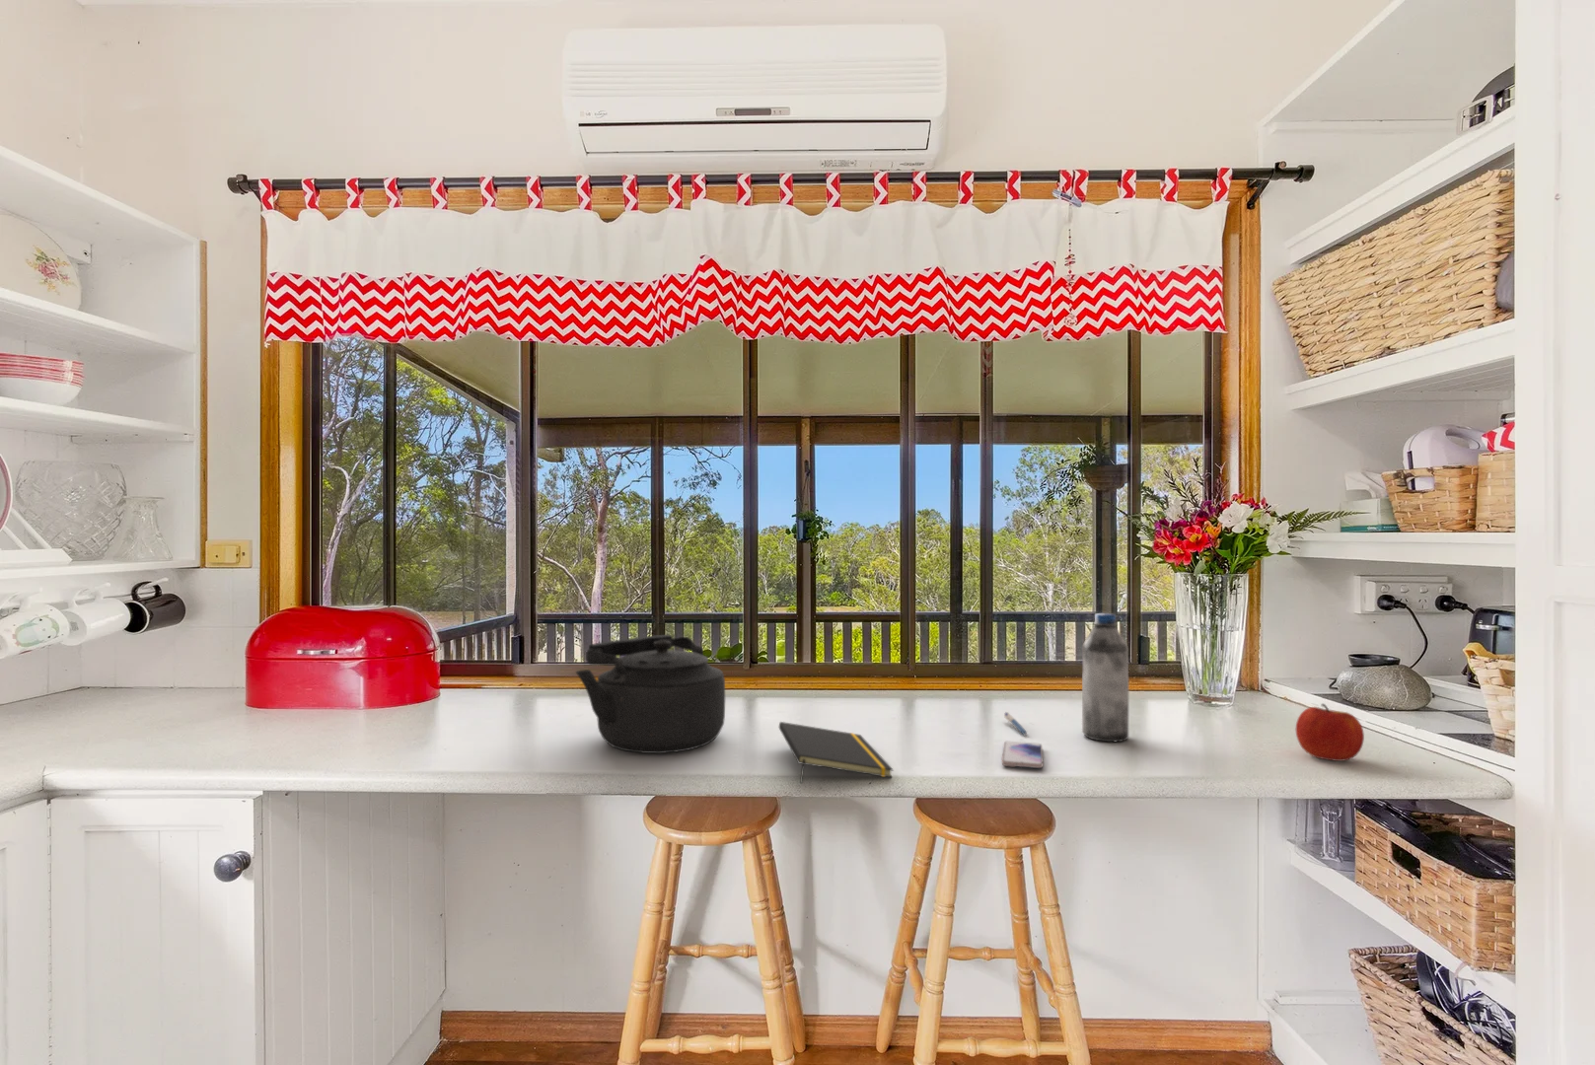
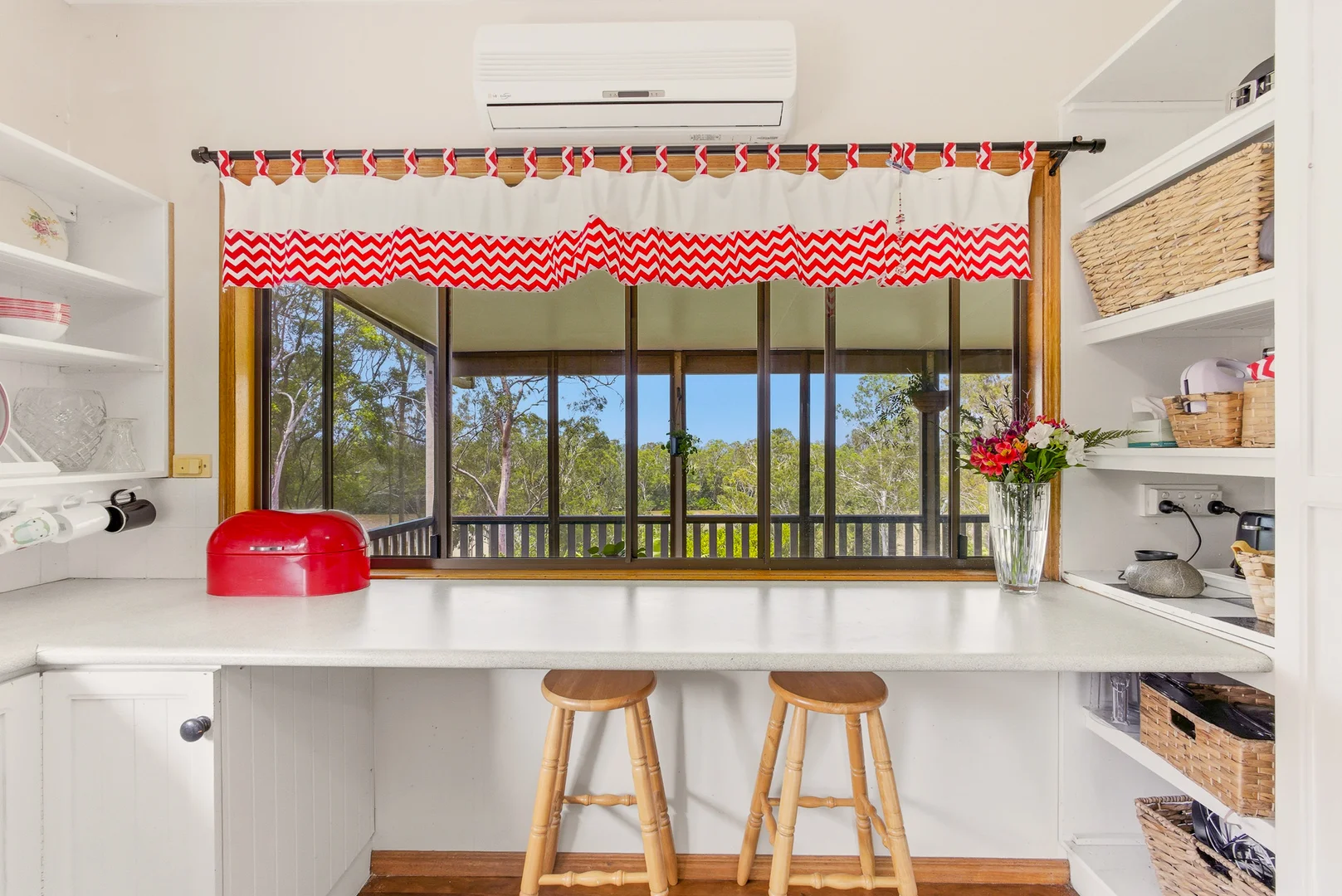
- kettle [574,634,726,755]
- smartphone [1001,741,1044,769]
- apple [1295,704,1366,762]
- notepad [778,720,895,784]
- water bottle [1082,612,1129,743]
- pen [1003,711,1028,736]
